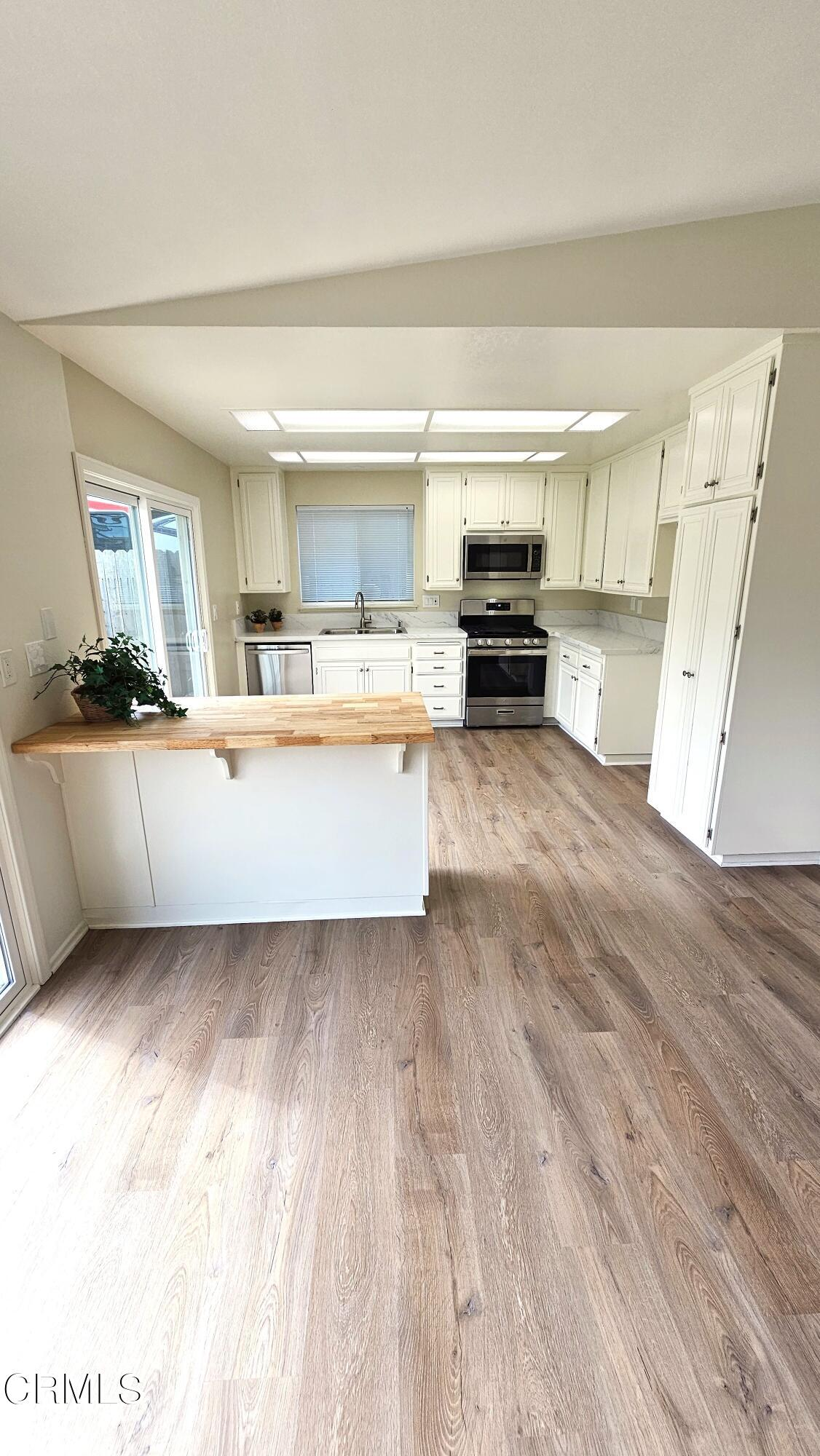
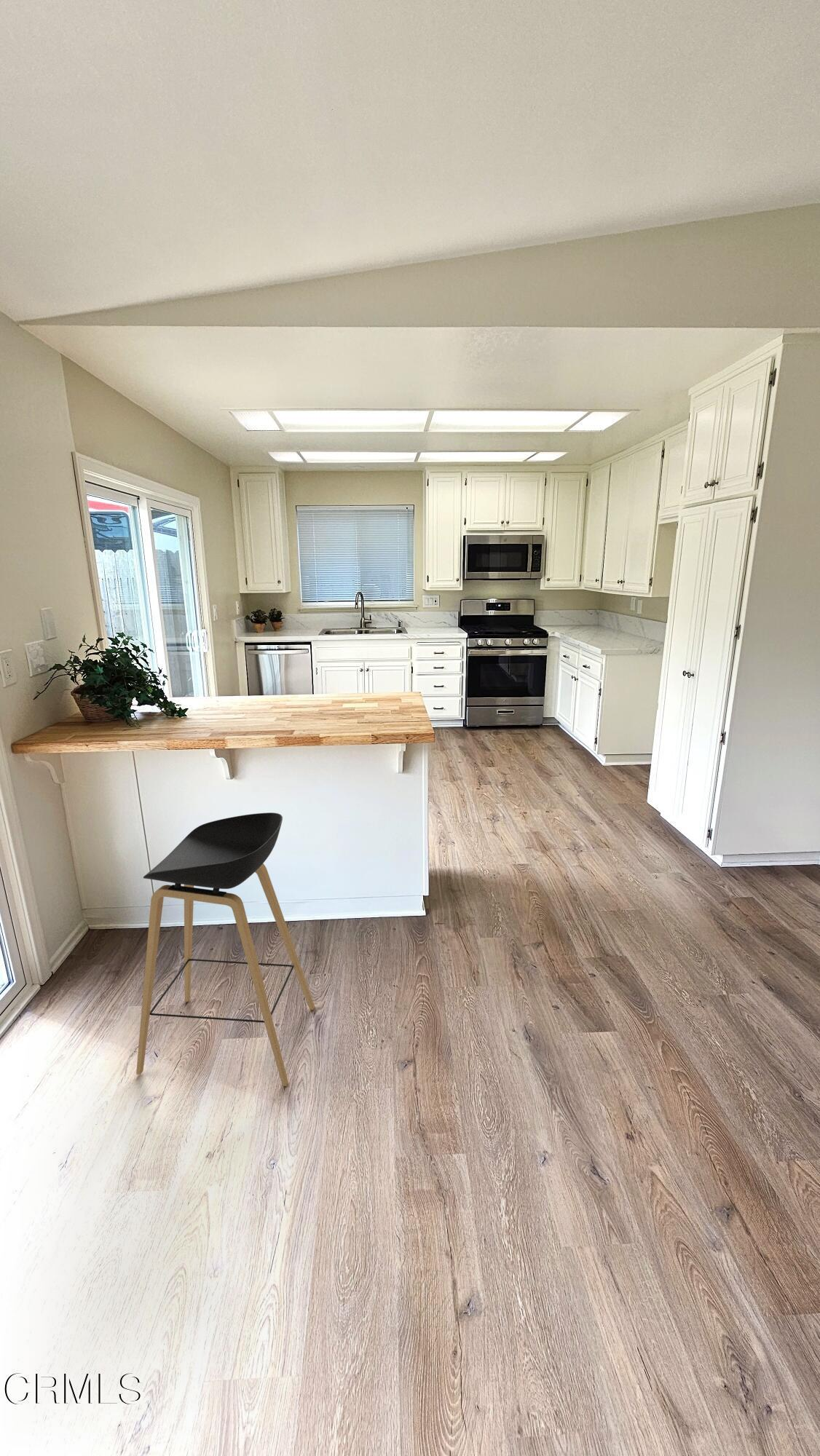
+ stool [135,812,315,1087]
